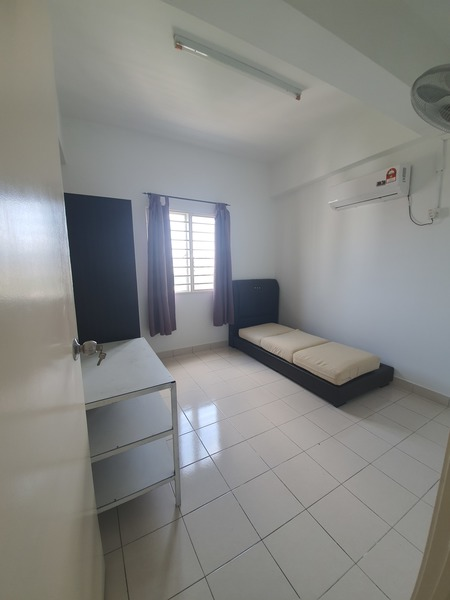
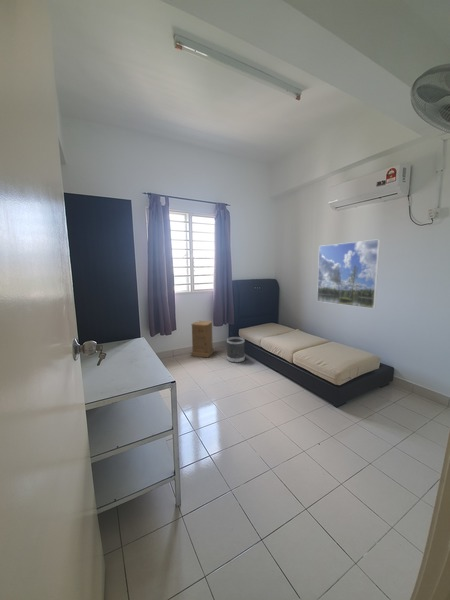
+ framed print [316,238,381,310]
+ wastebasket [226,336,246,364]
+ nightstand [190,320,215,358]
